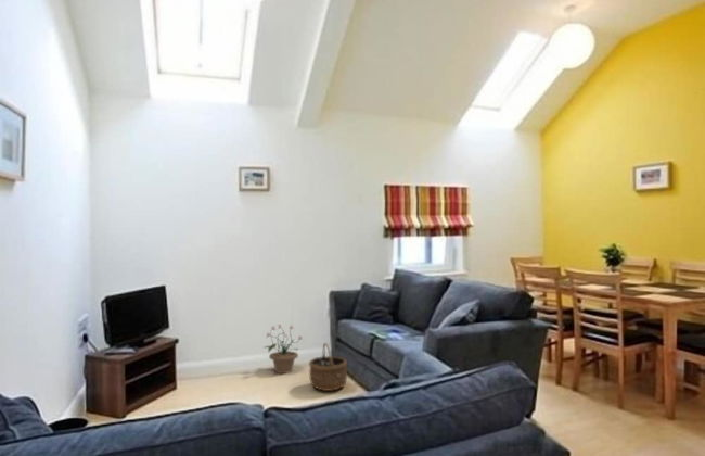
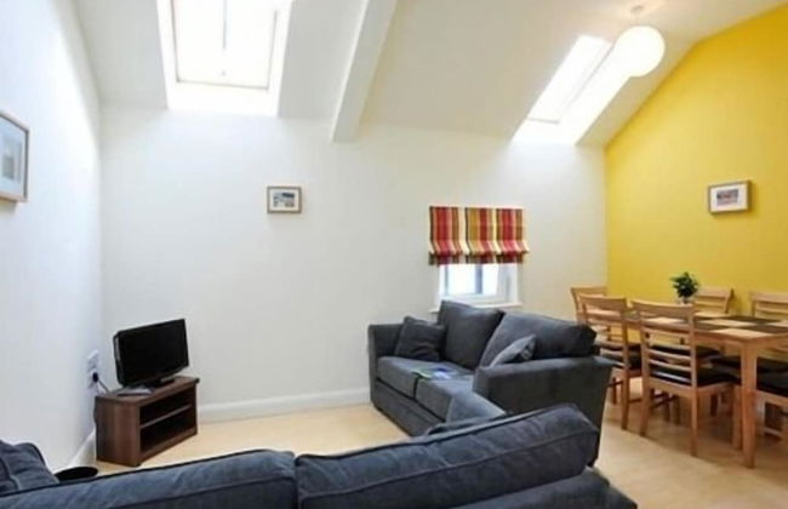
- wicker basket [308,342,348,392]
- potted plant [261,324,303,375]
